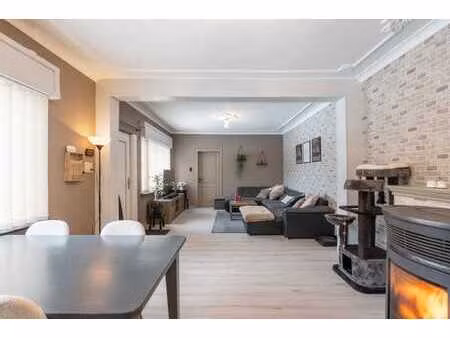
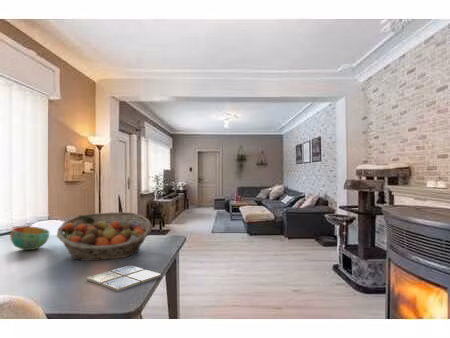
+ fruit basket [56,211,153,262]
+ drink coaster [86,264,162,292]
+ bowl [9,226,50,251]
